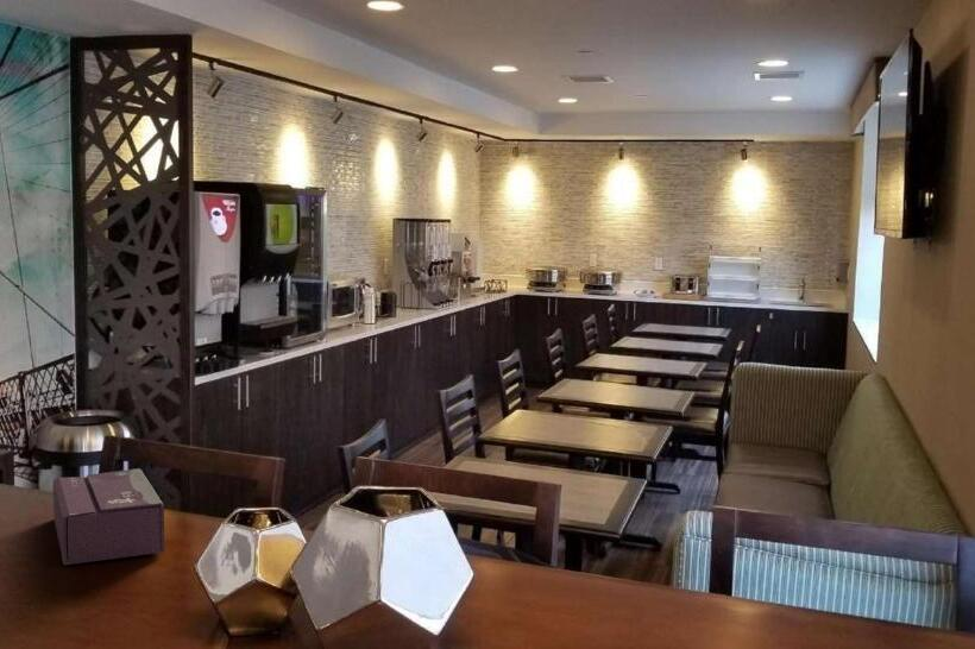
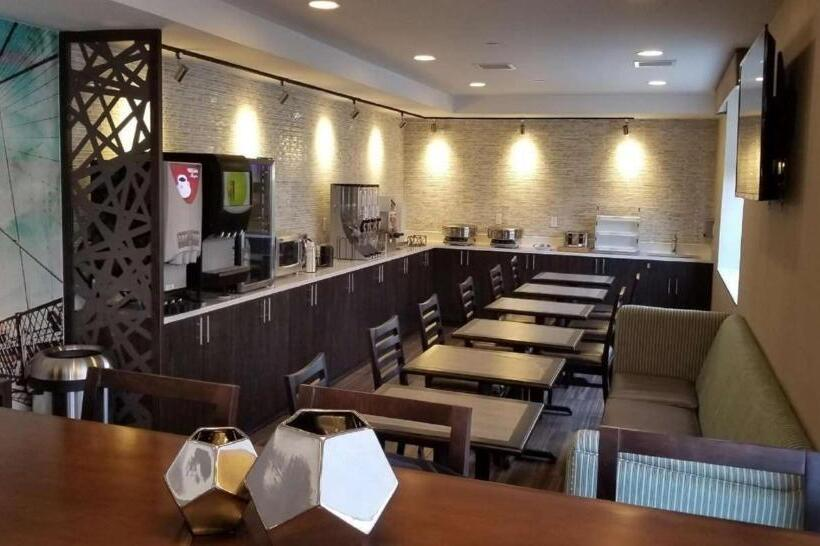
- tissue box [52,467,165,566]
